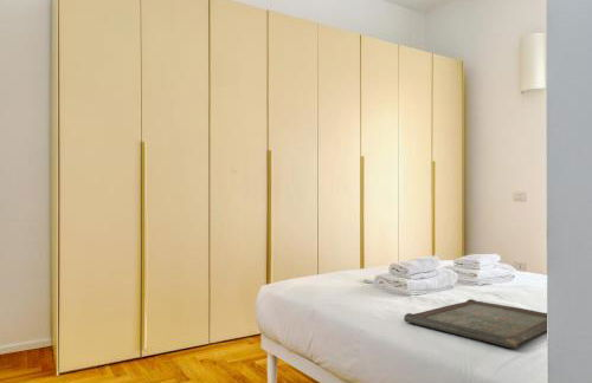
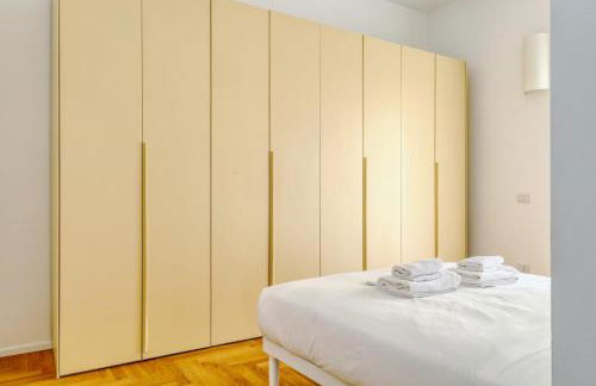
- serving tray [403,298,548,350]
